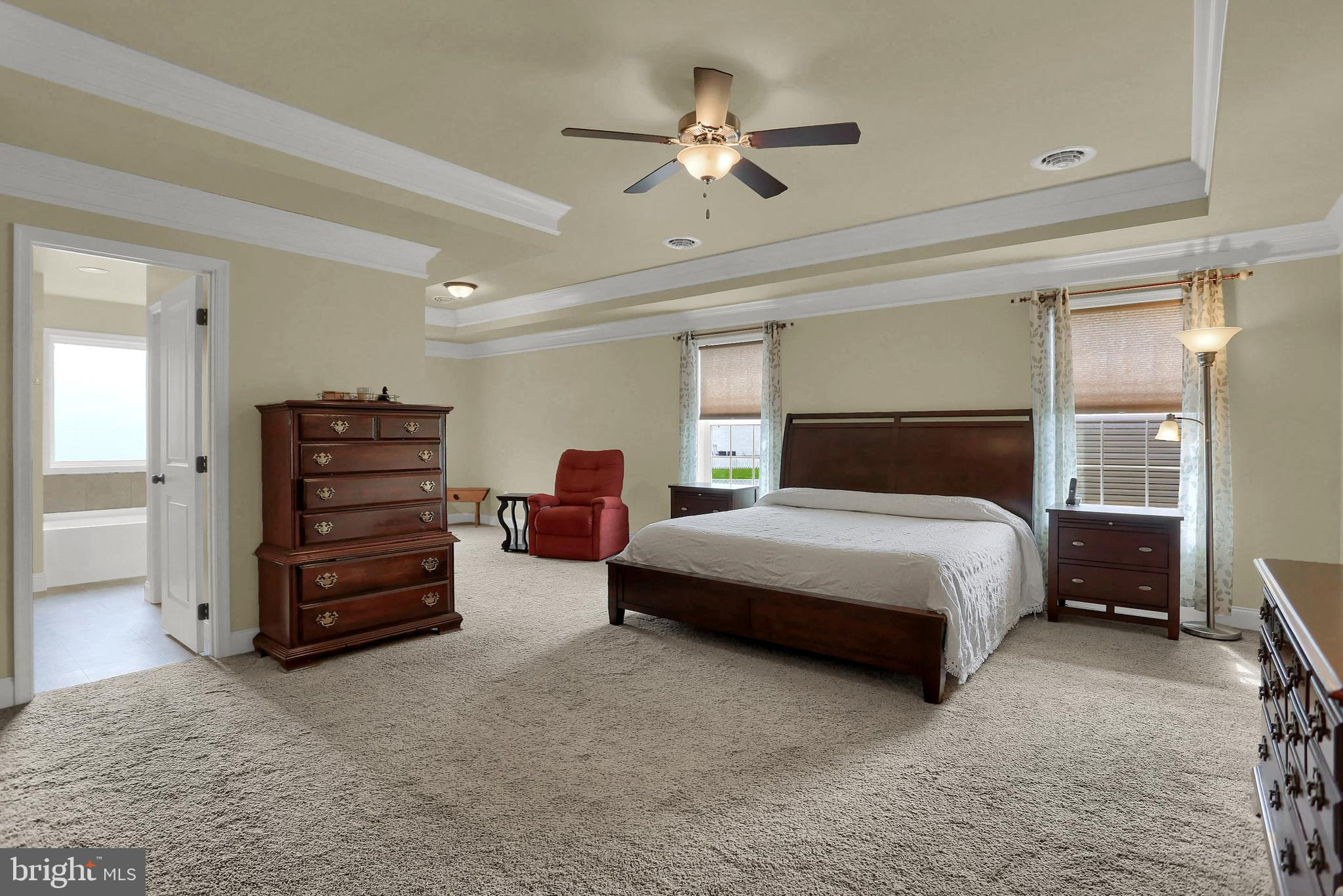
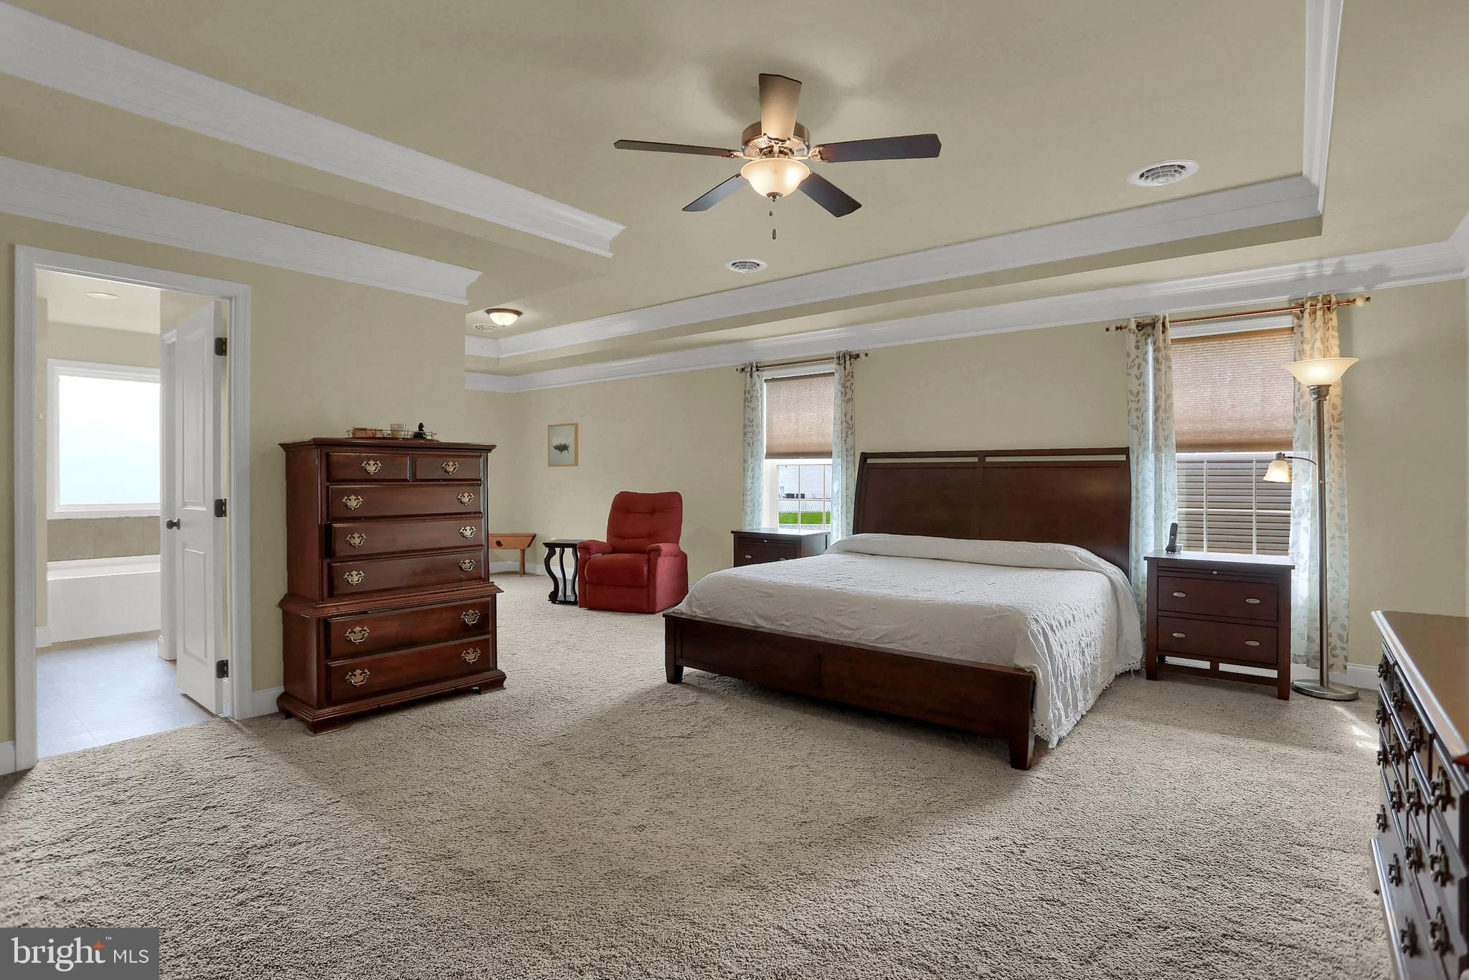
+ wall art [547,422,579,467]
